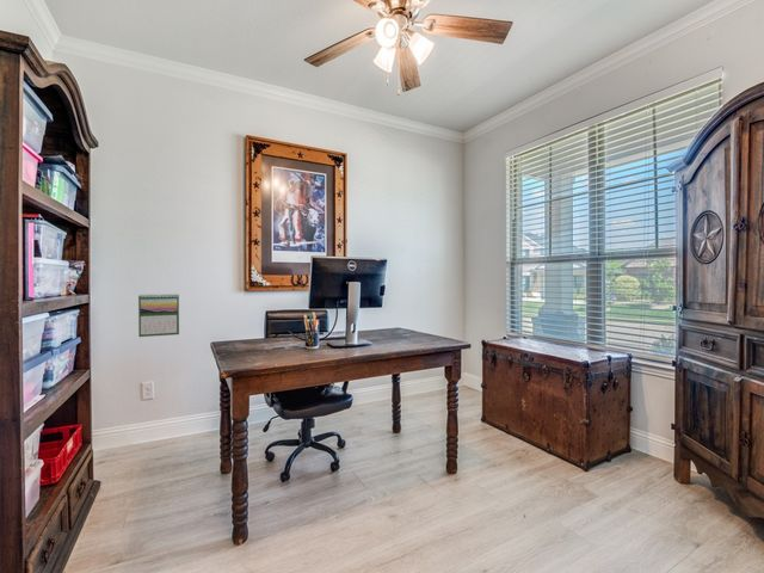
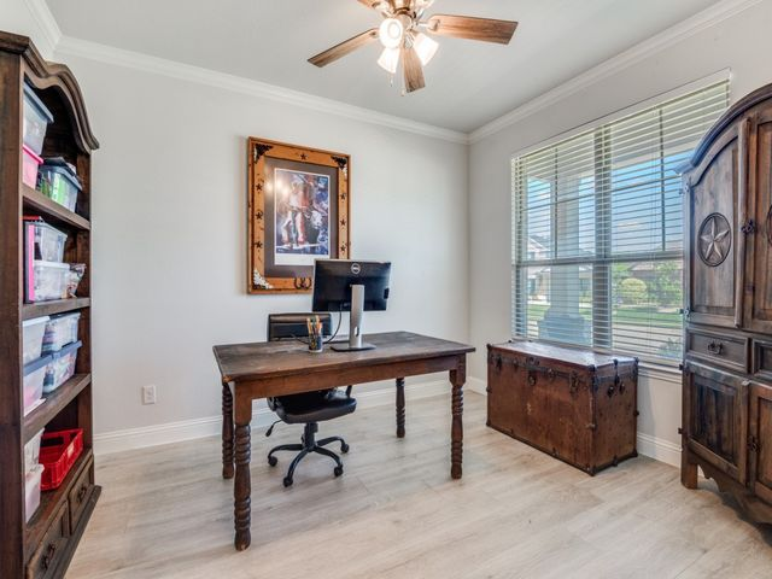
- calendar [137,292,180,338]
